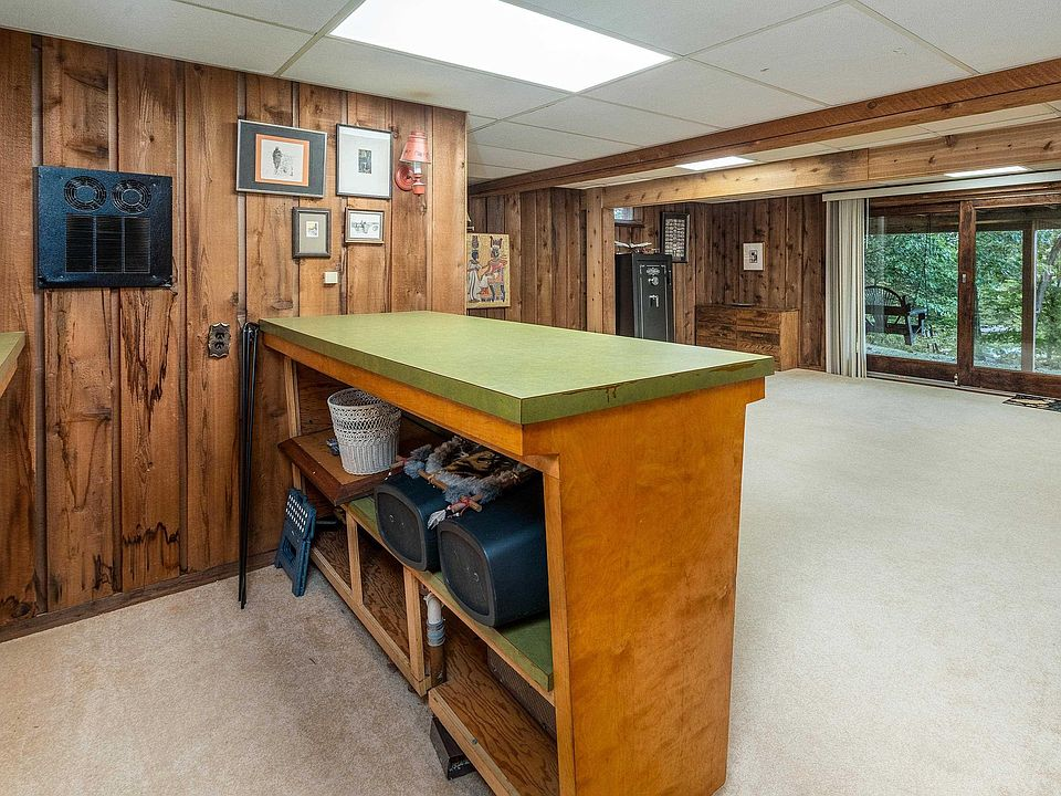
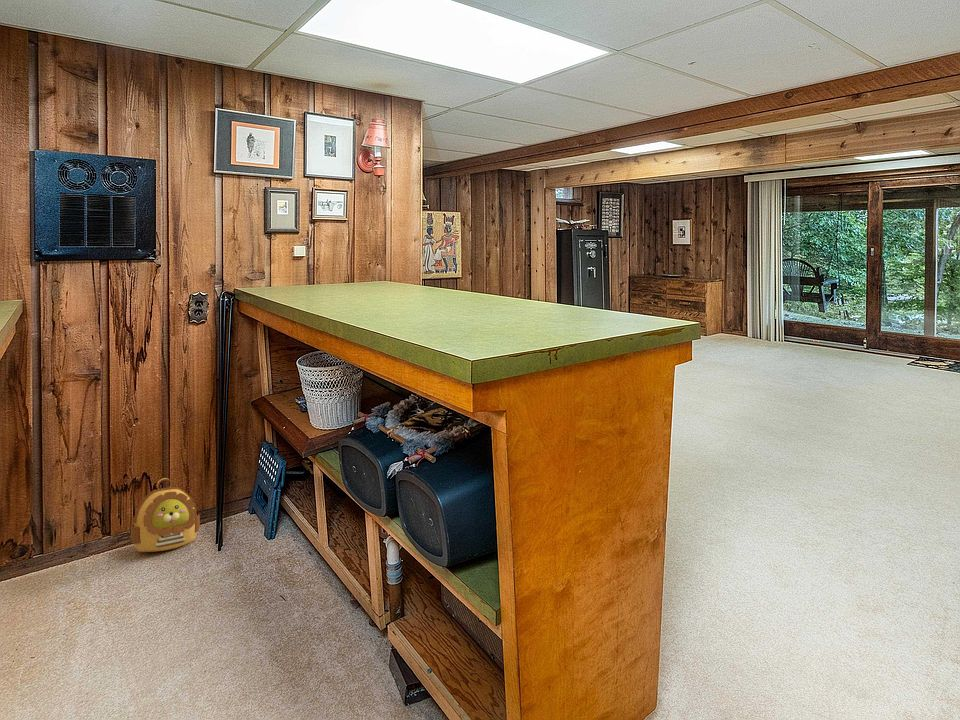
+ backpack [130,477,201,553]
